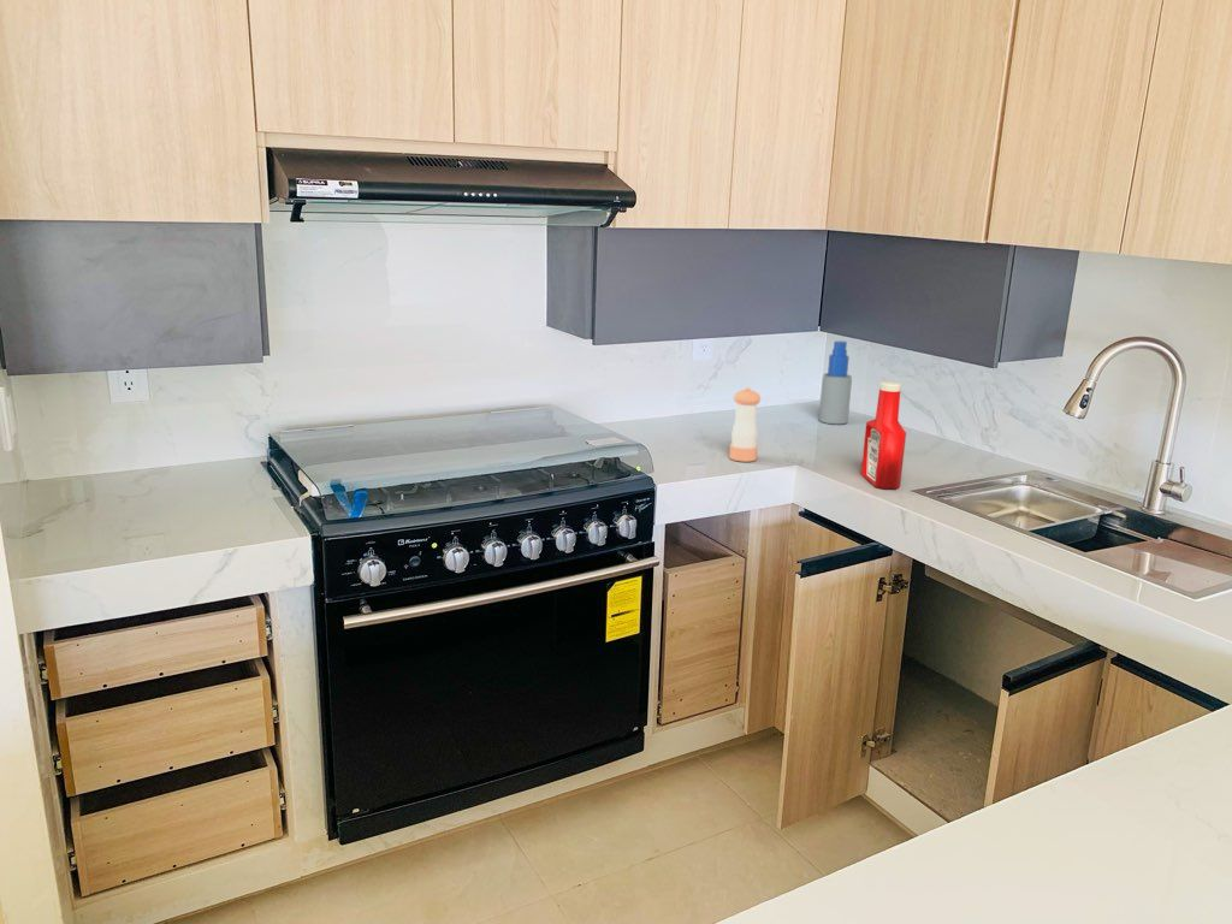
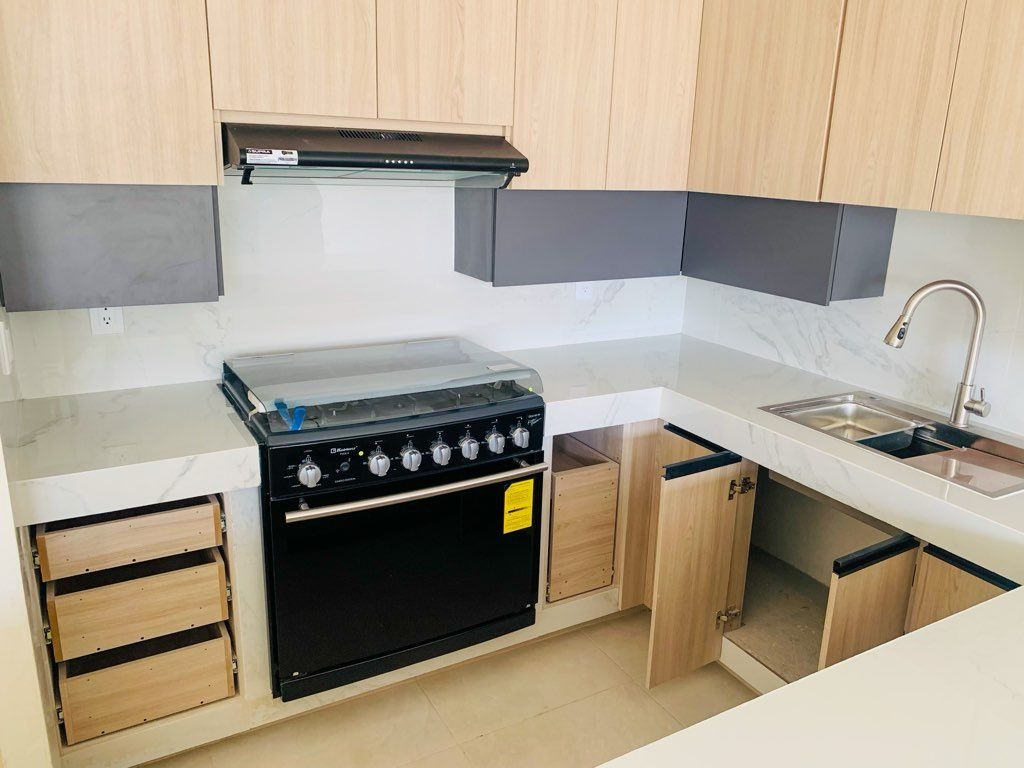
- spray bottle [818,339,853,425]
- pepper shaker [728,386,762,463]
- soap bottle [860,380,907,490]
